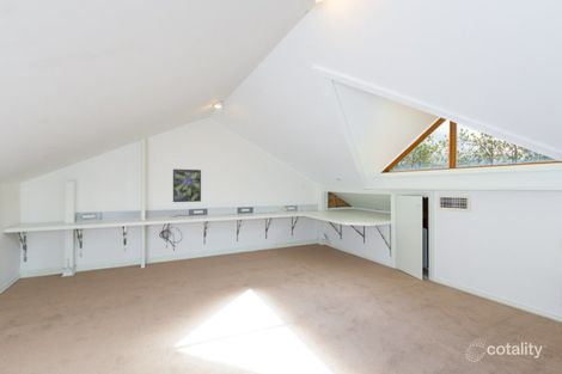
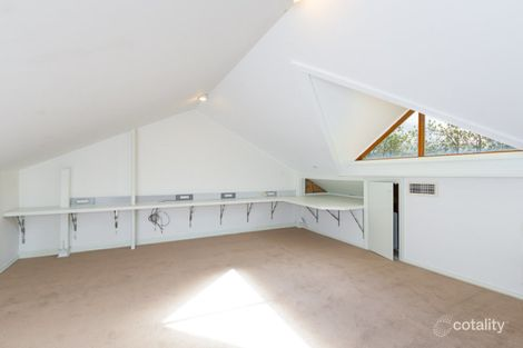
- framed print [172,168,202,203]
